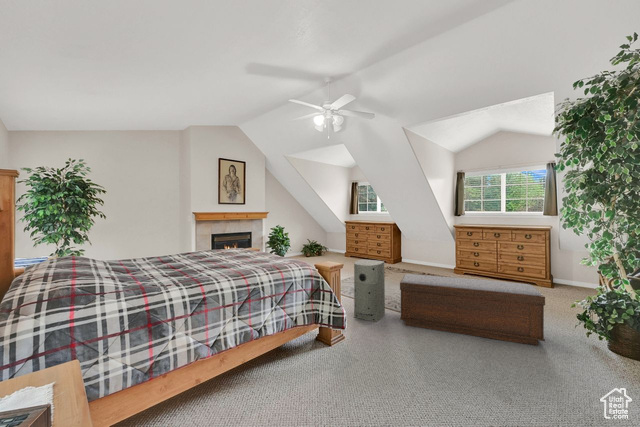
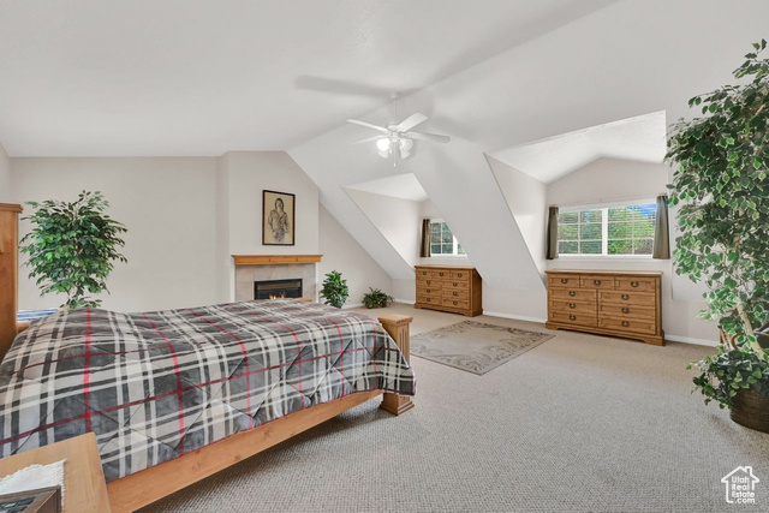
- air purifier [353,258,386,323]
- bench [399,273,546,346]
